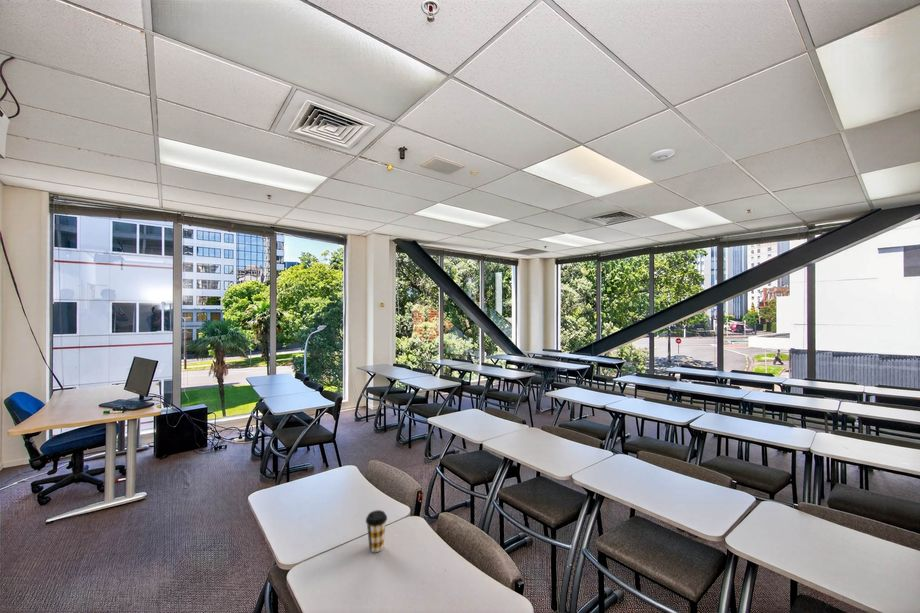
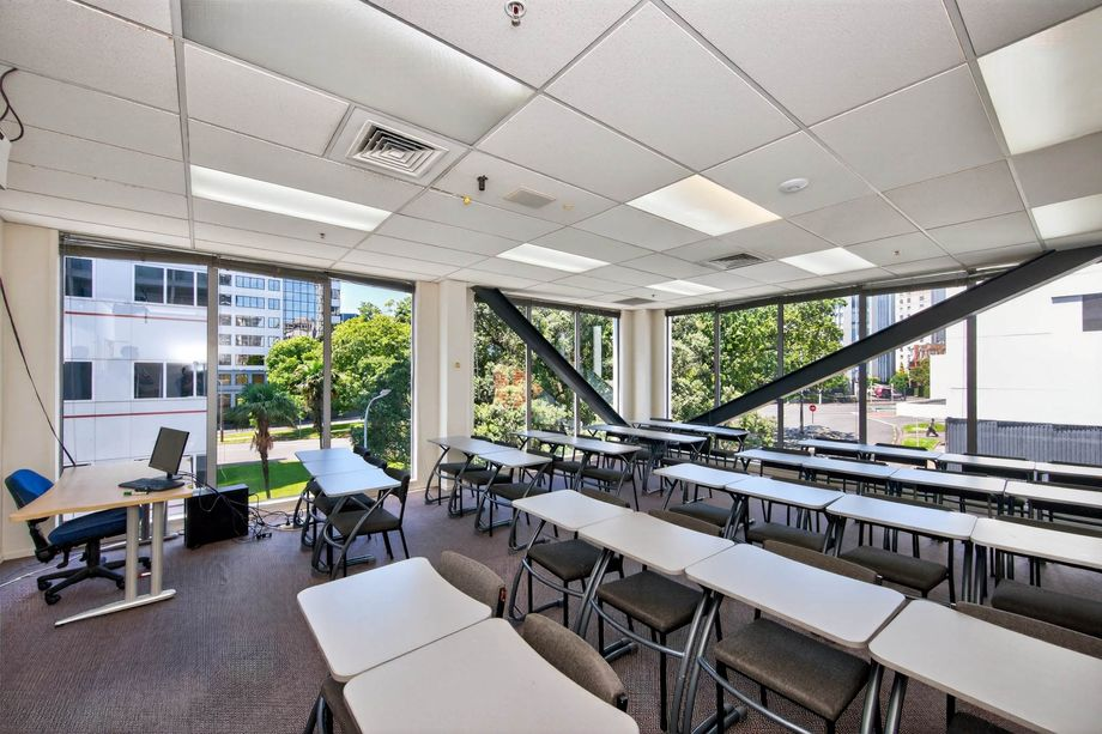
- coffee cup [365,509,388,553]
